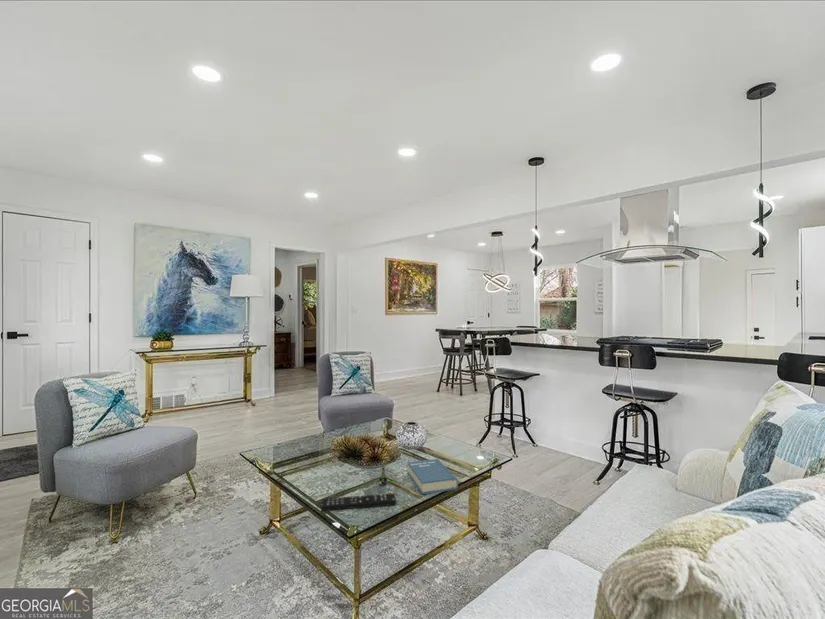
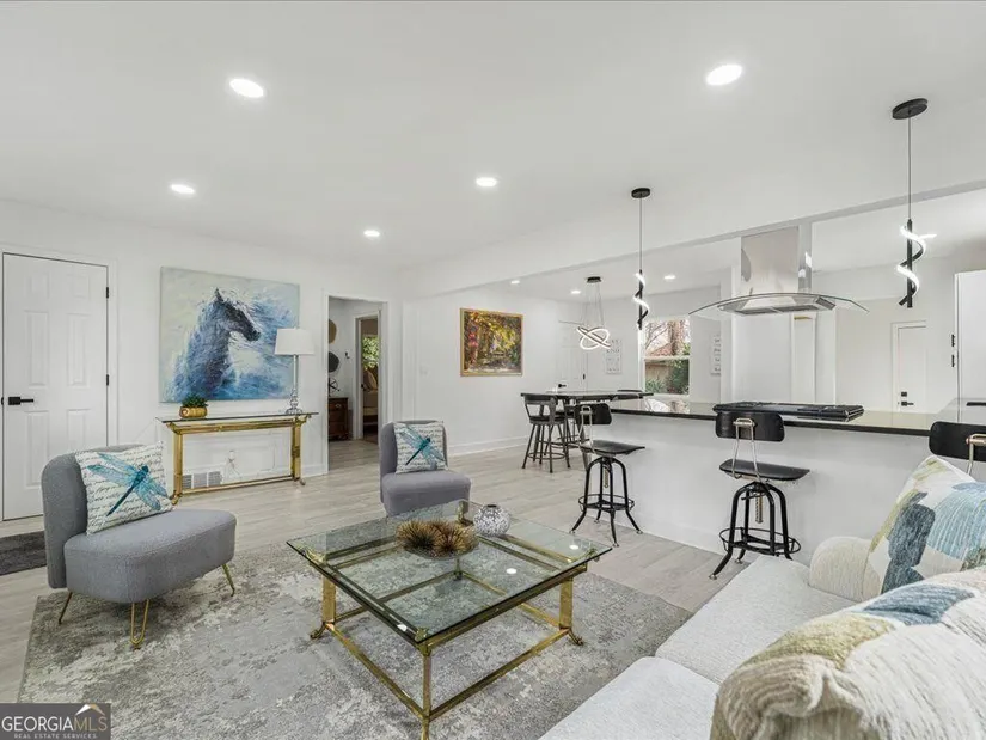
- remote control [321,492,397,512]
- book [406,458,459,495]
